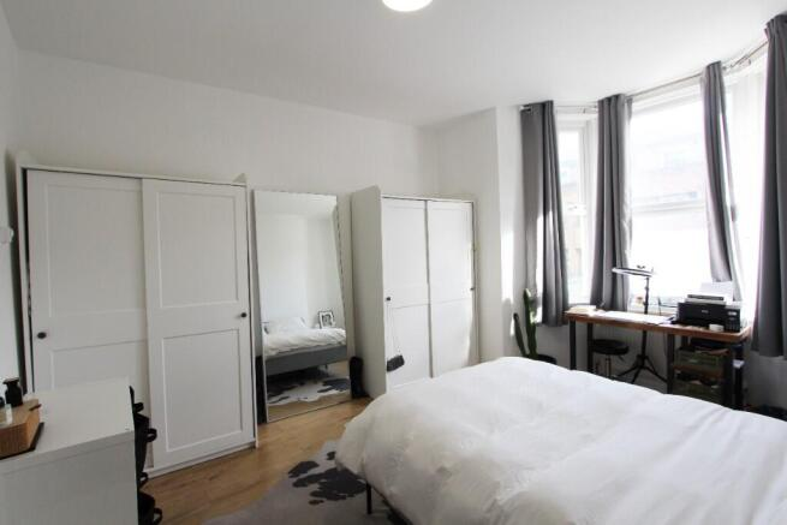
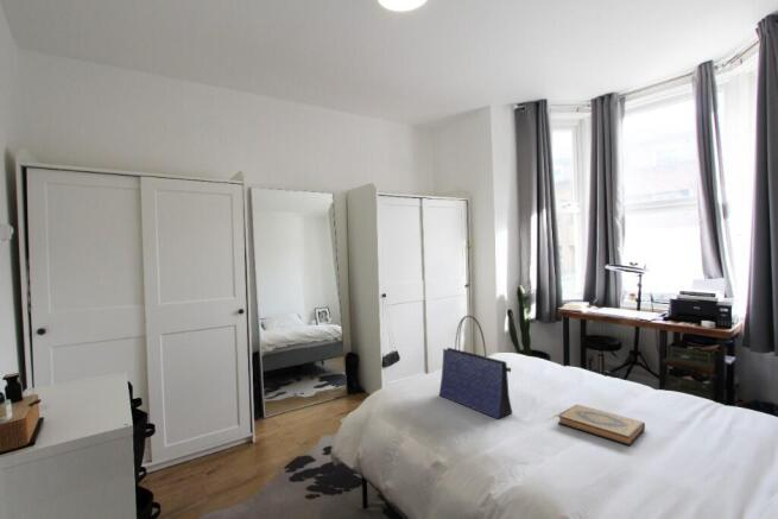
+ tote bag [438,315,513,420]
+ hardback book [557,404,646,447]
